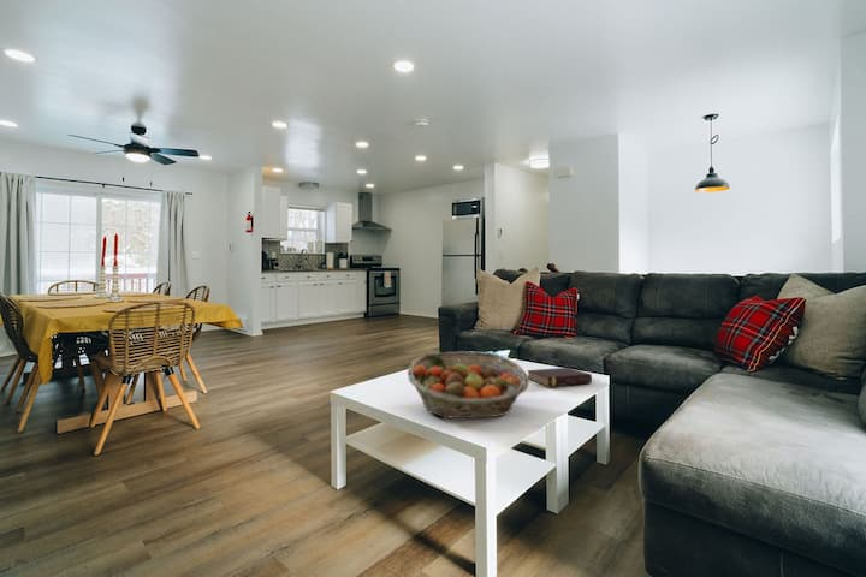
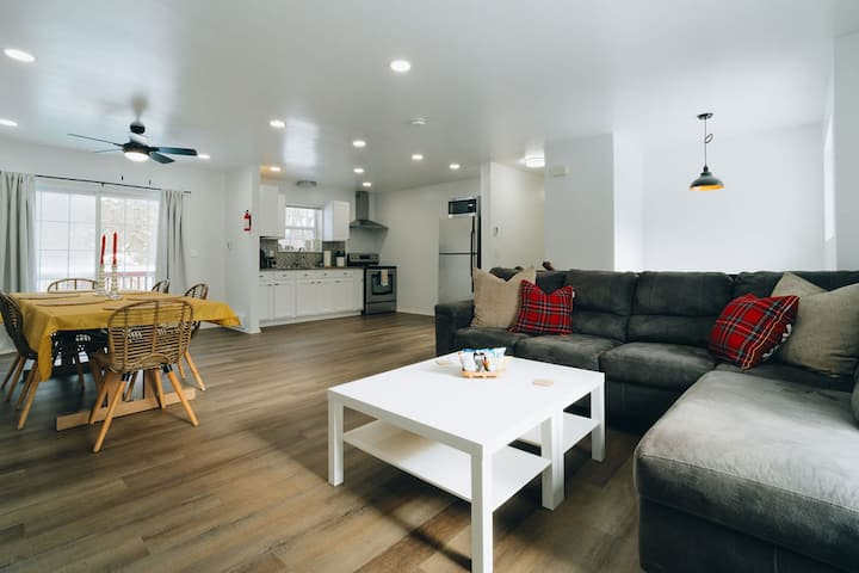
- book [526,367,593,388]
- fruit basket [407,350,530,420]
